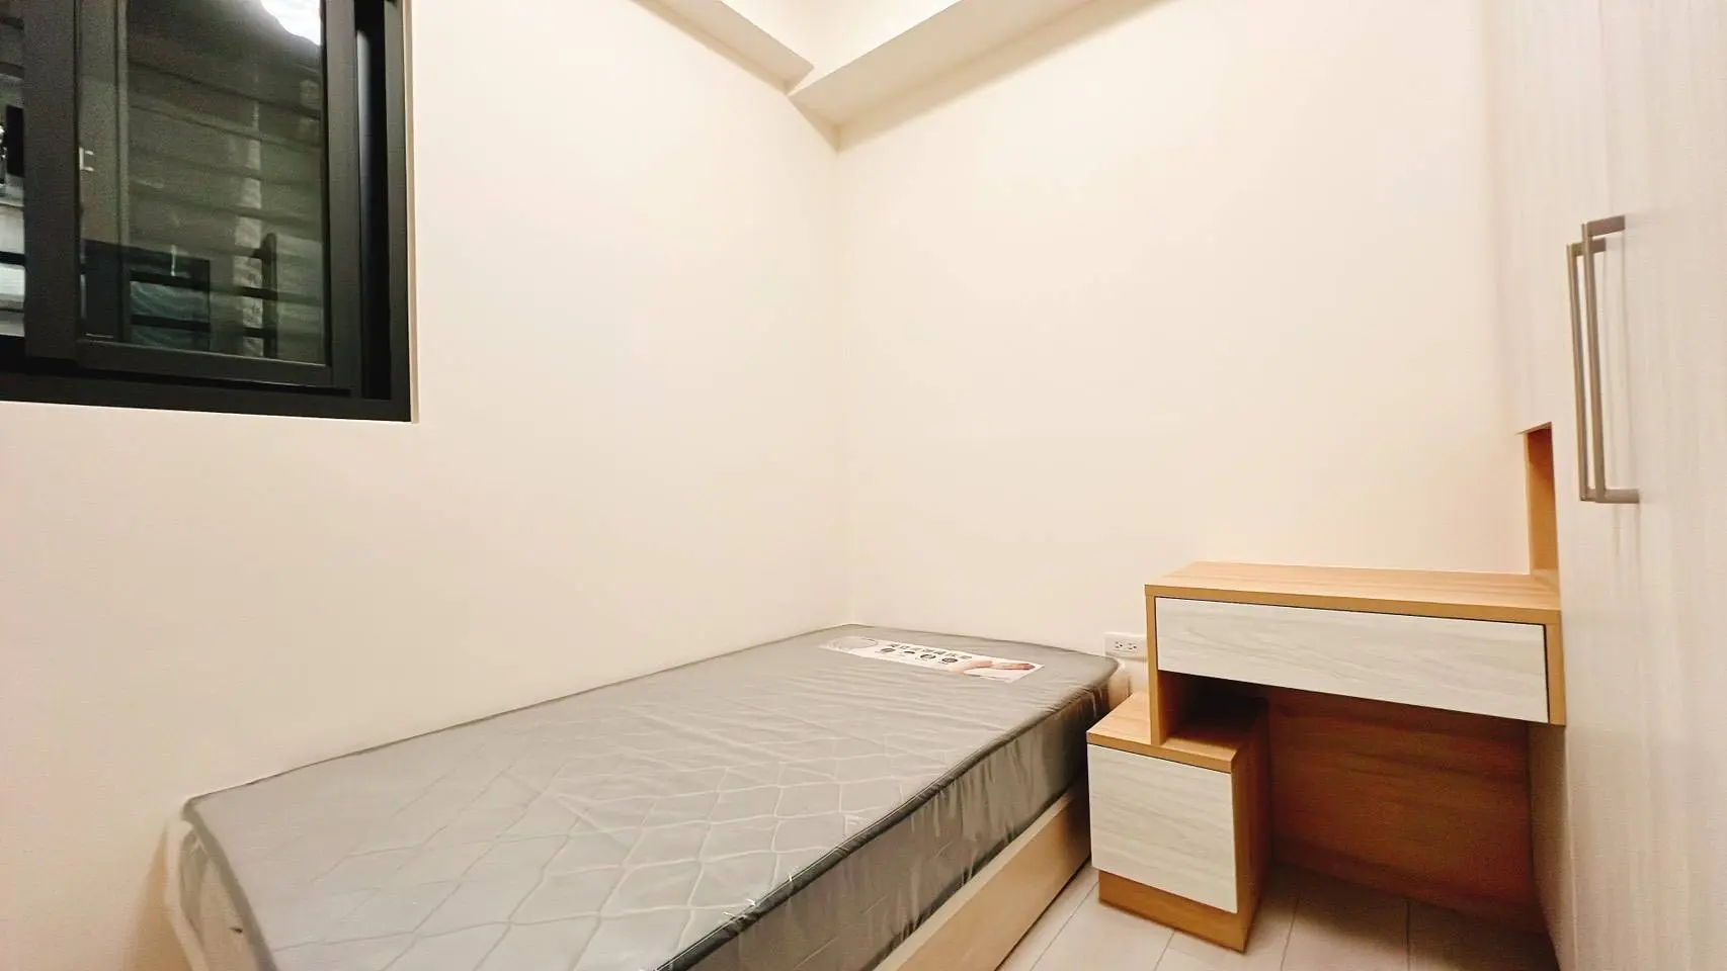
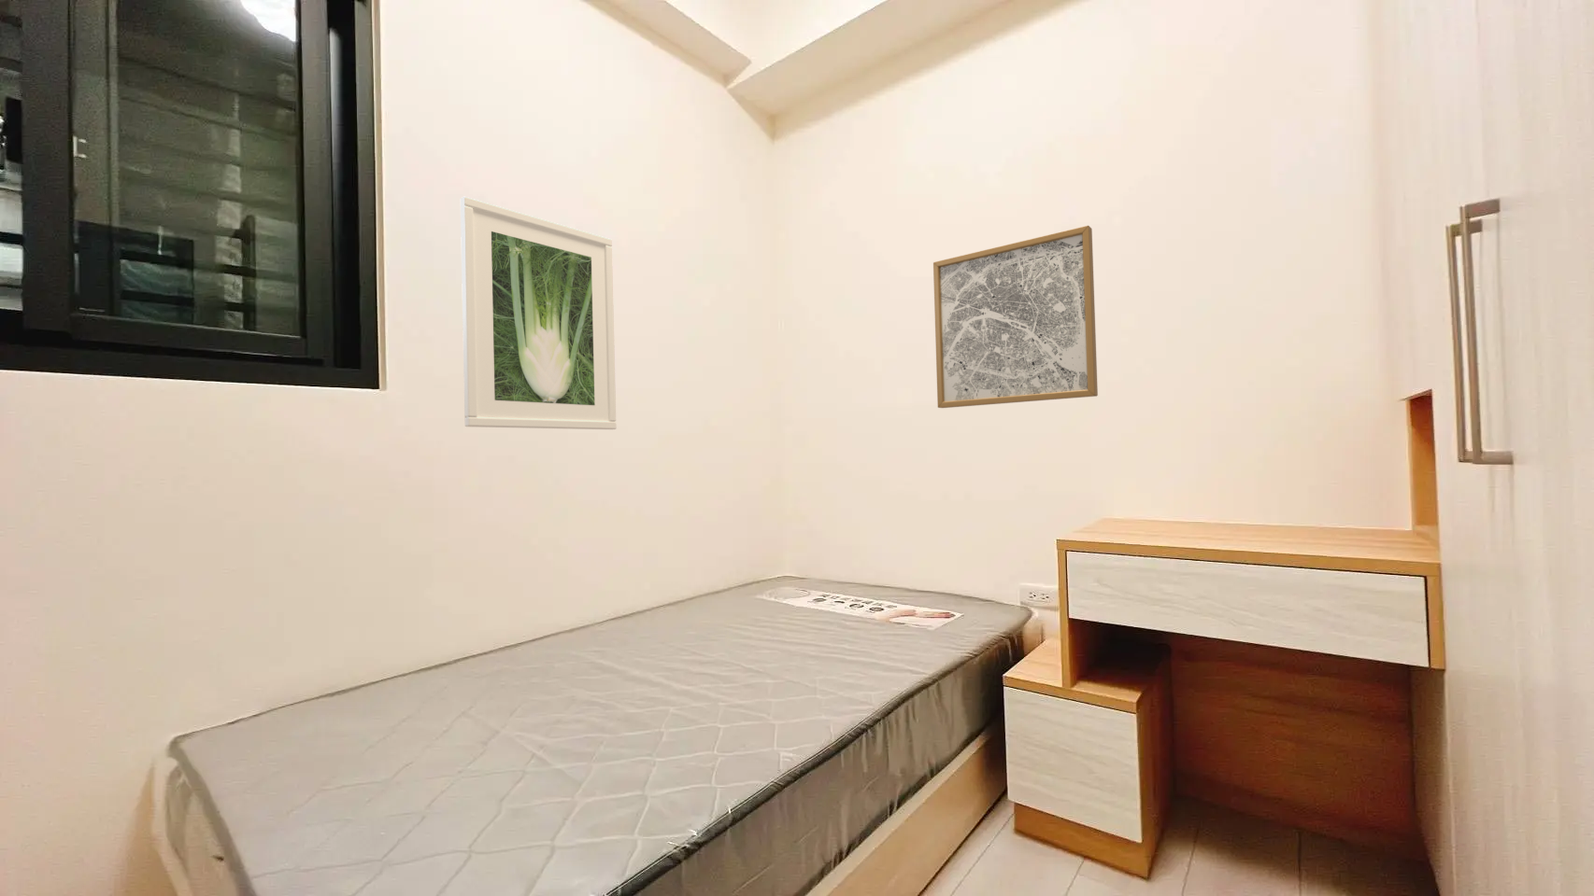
+ wall art [933,225,1099,409]
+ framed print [460,196,617,430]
